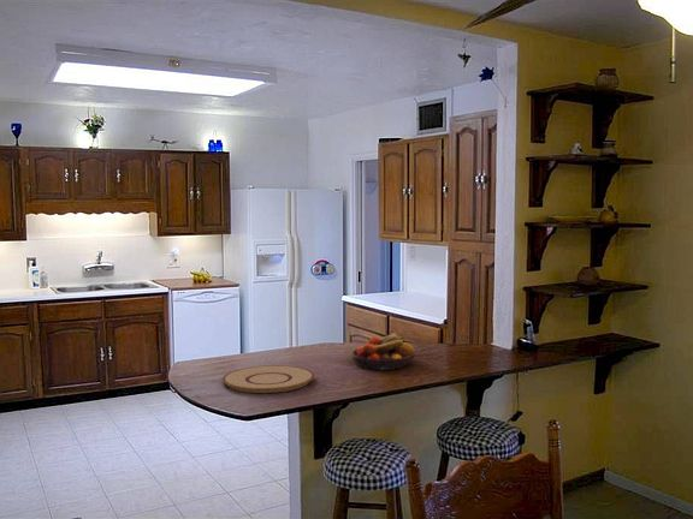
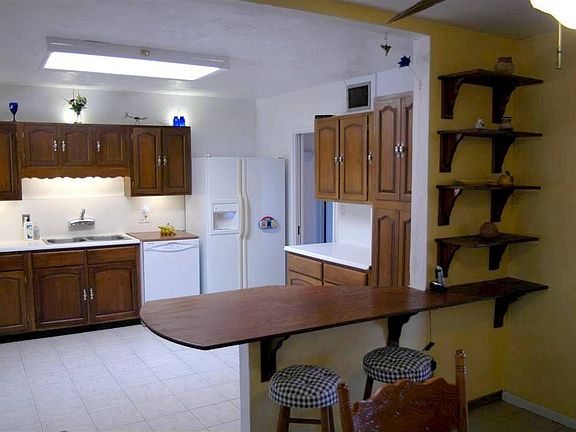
- fruit bowl [350,332,416,371]
- plate [221,364,315,394]
